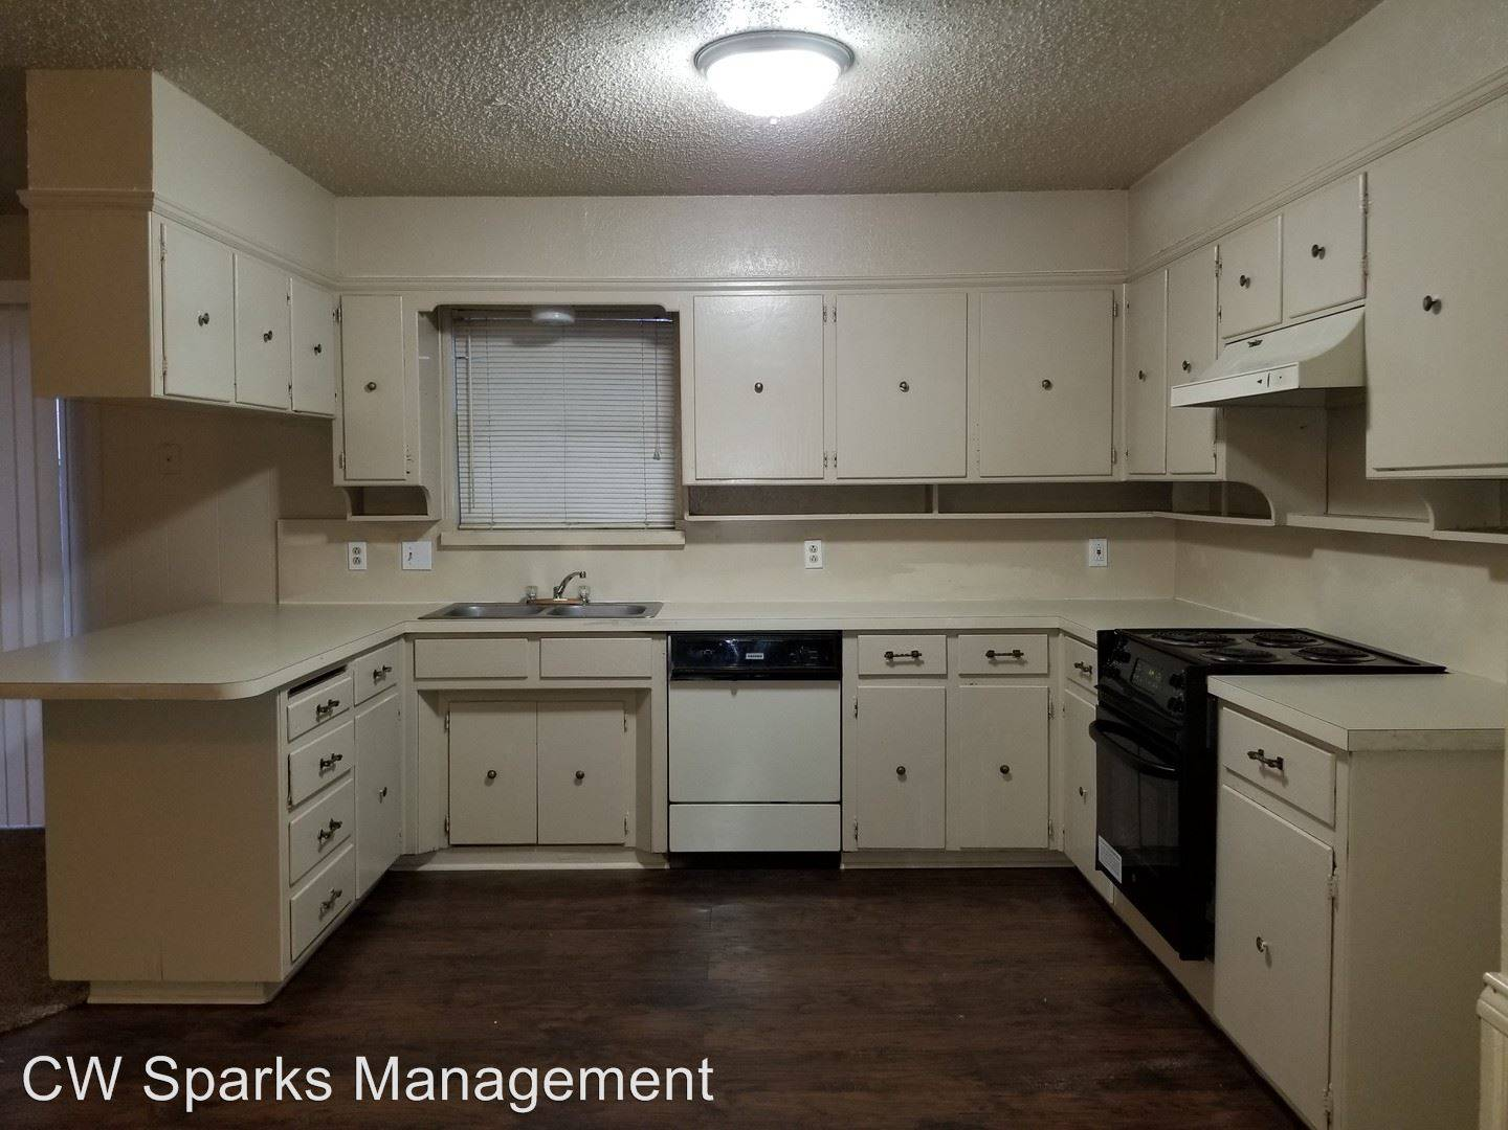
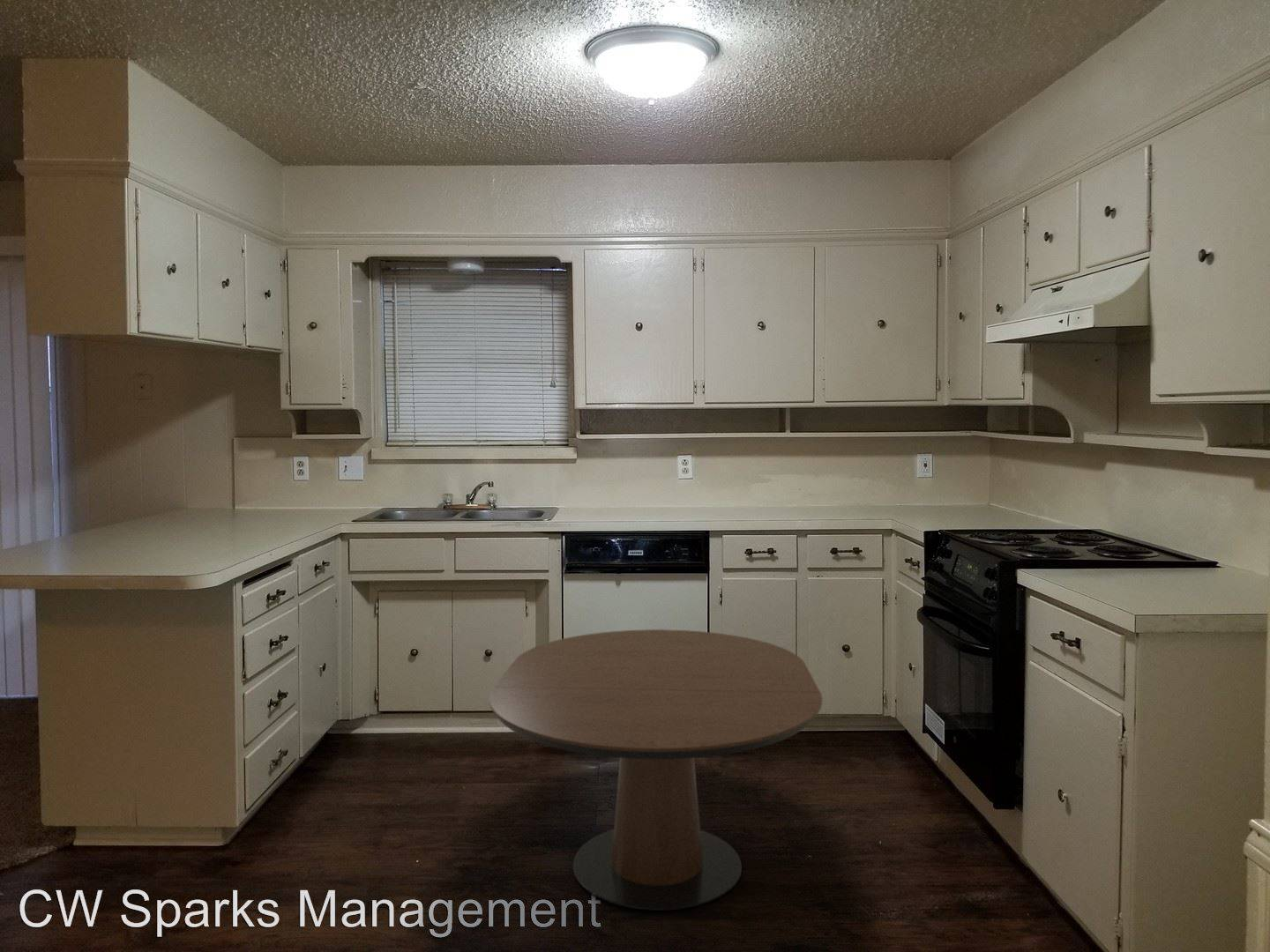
+ dining table [488,628,823,911]
